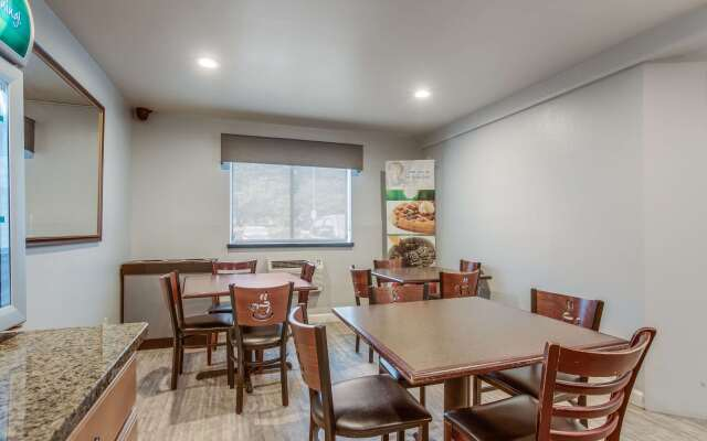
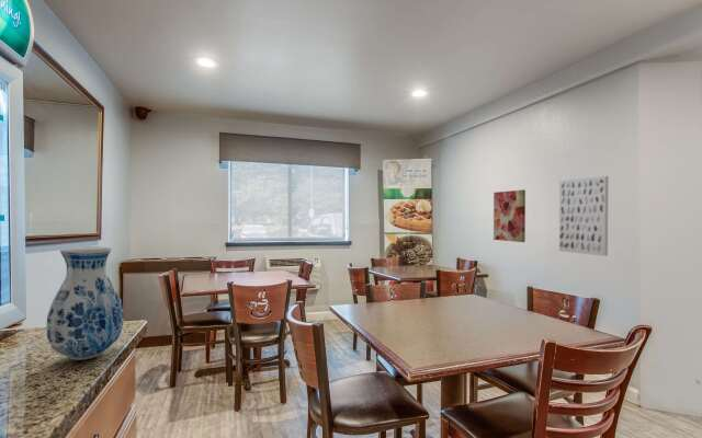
+ wall art [492,188,526,243]
+ wall art [558,175,609,257]
+ vase [45,245,125,361]
